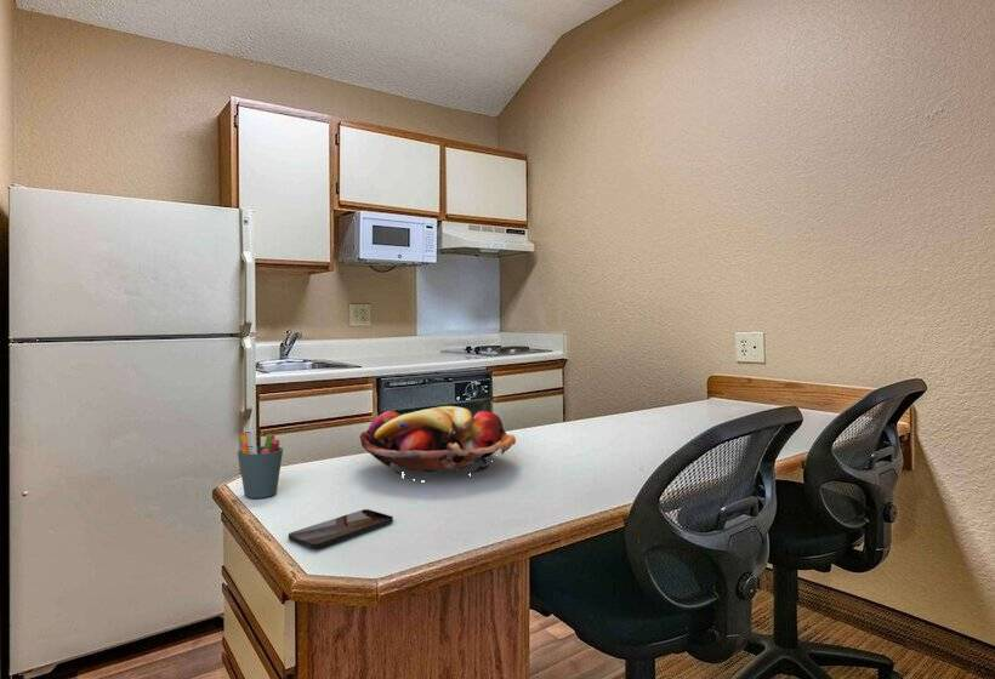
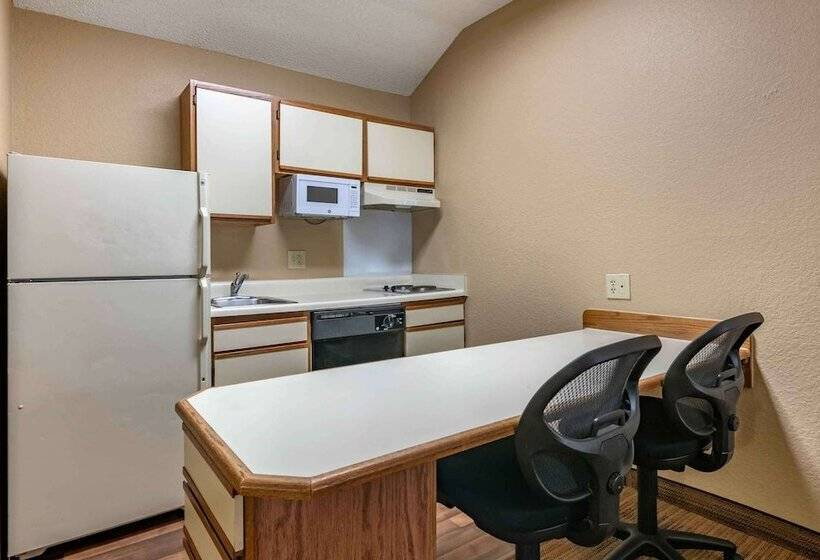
- fruit basket [358,405,517,483]
- pen holder [237,429,284,500]
- smartphone [288,508,394,550]
